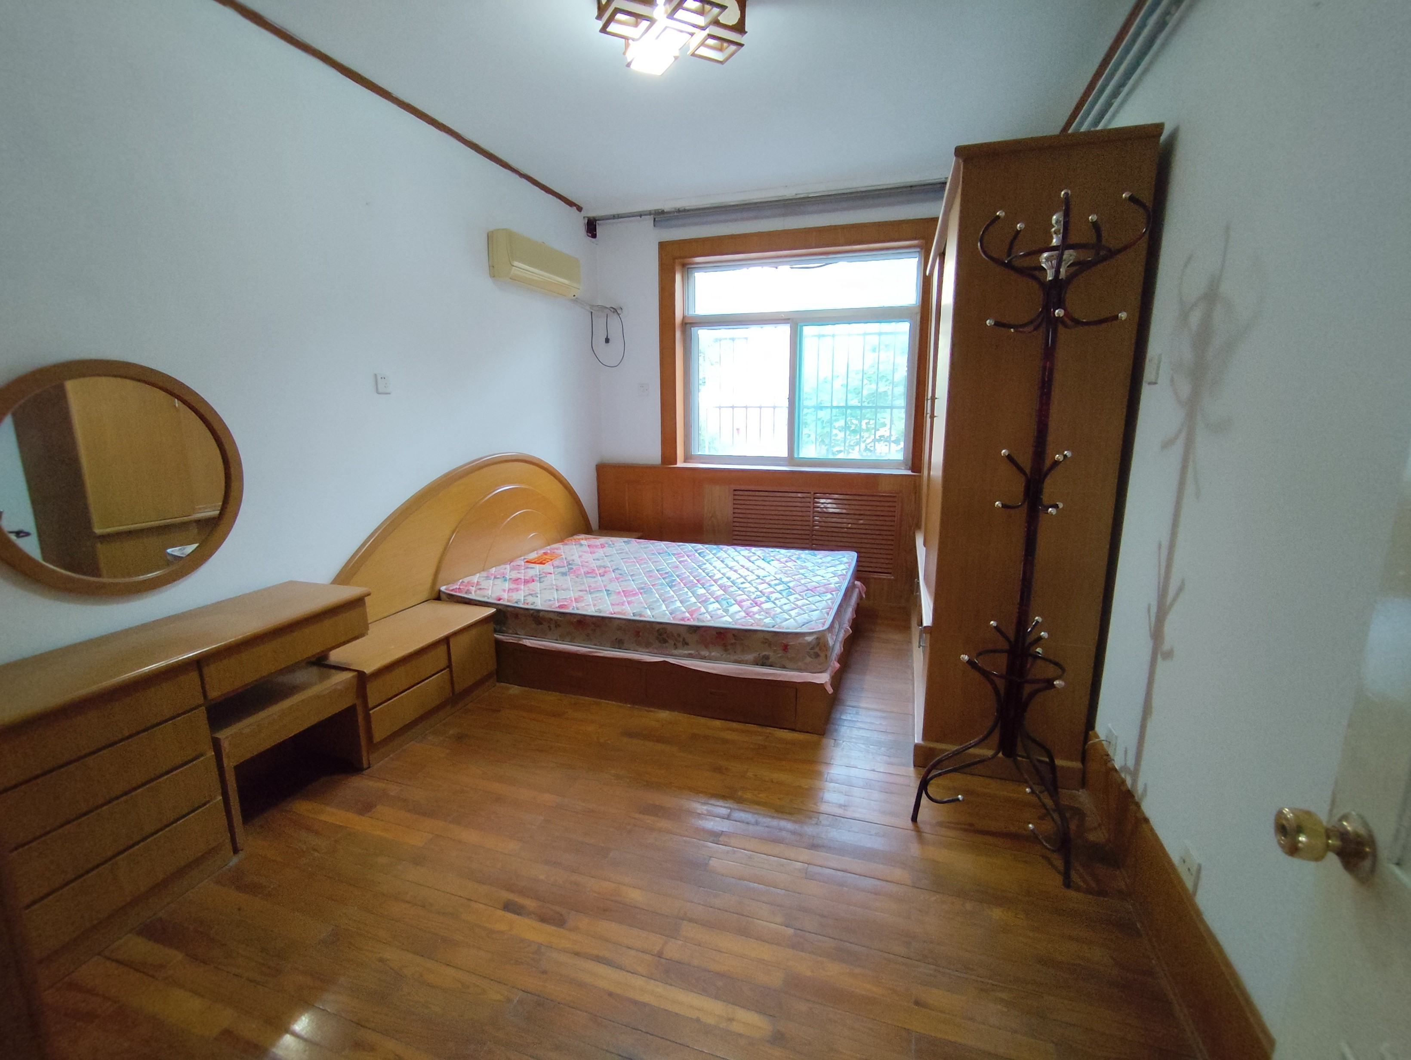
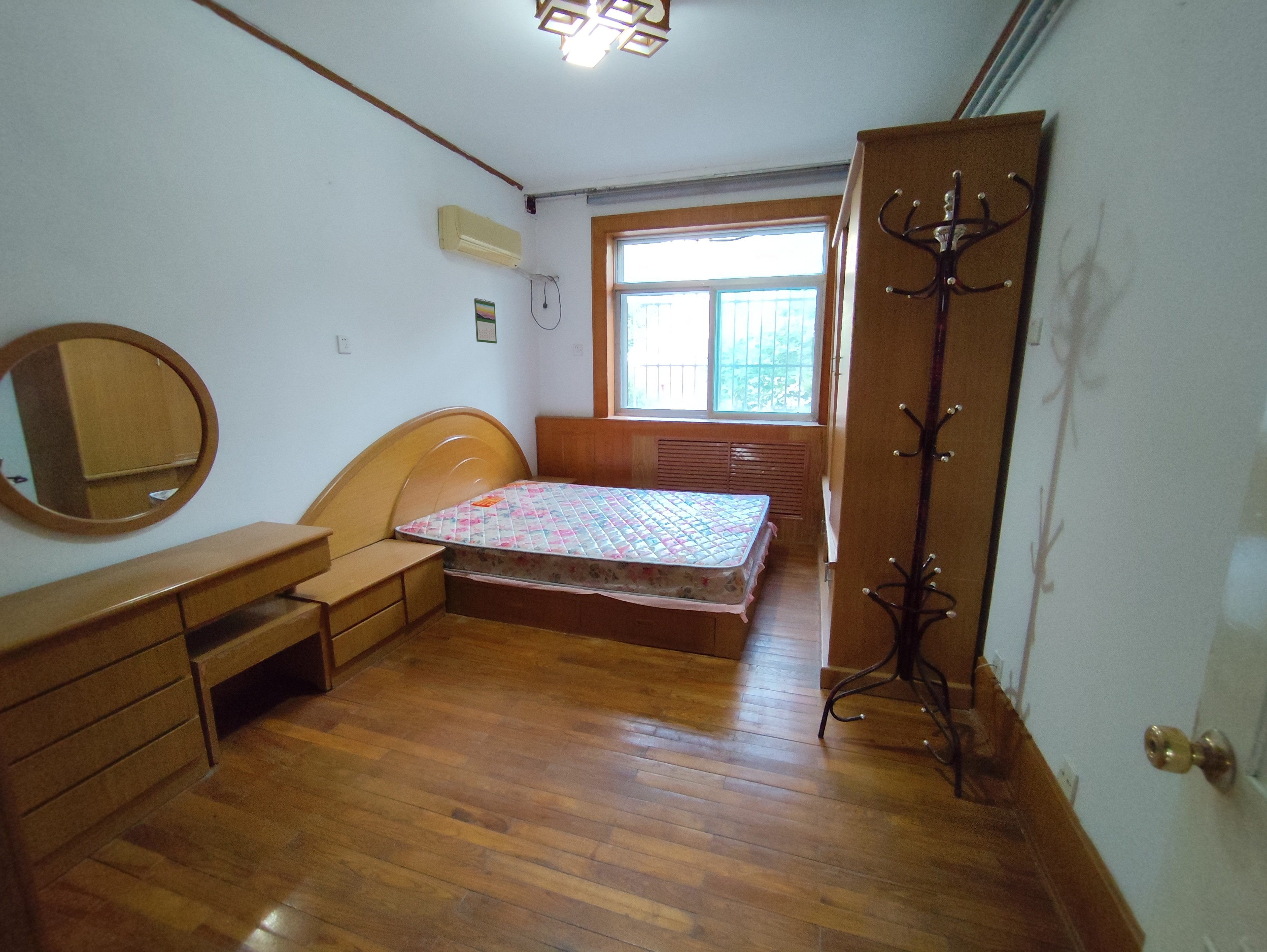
+ calendar [474,297,497,344]
